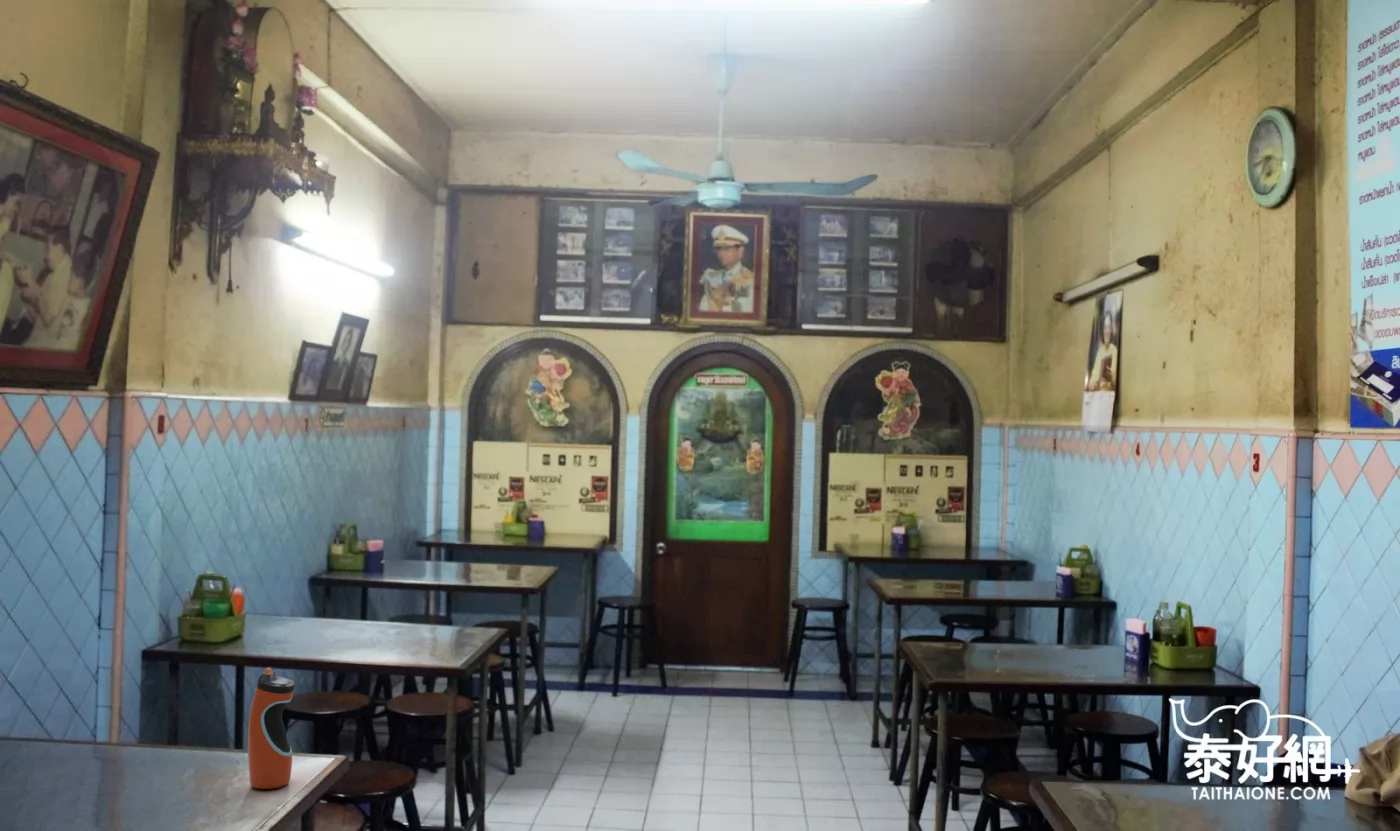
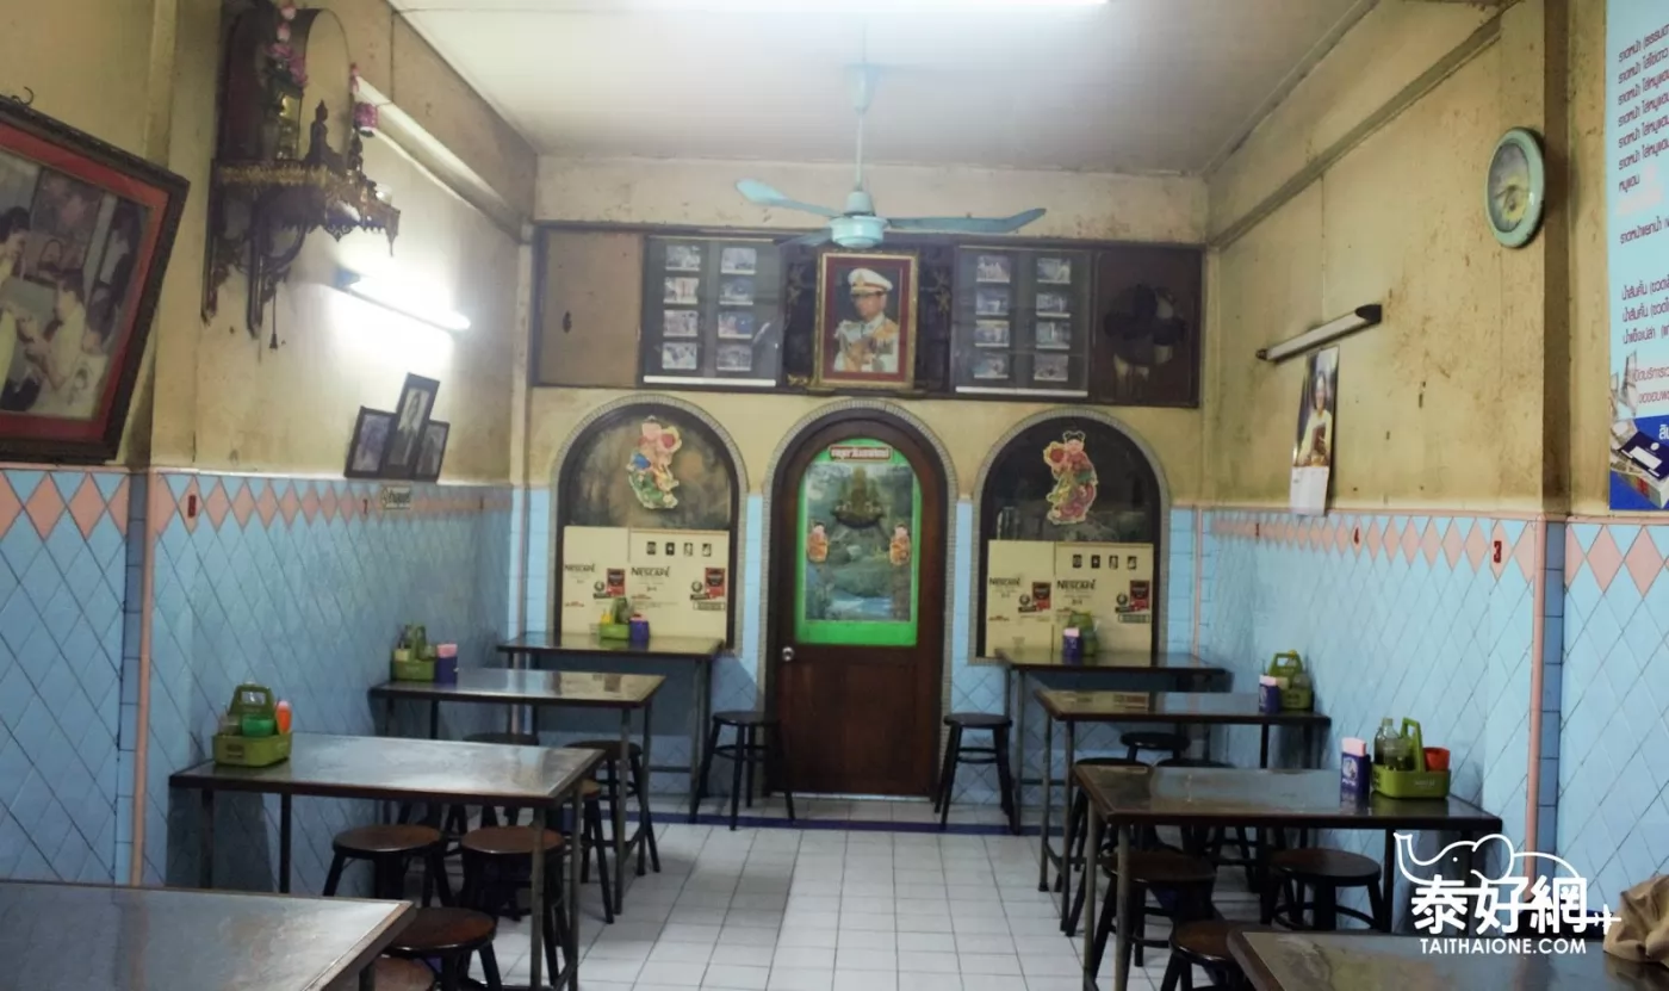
- water bottle [247,666,296,790]
